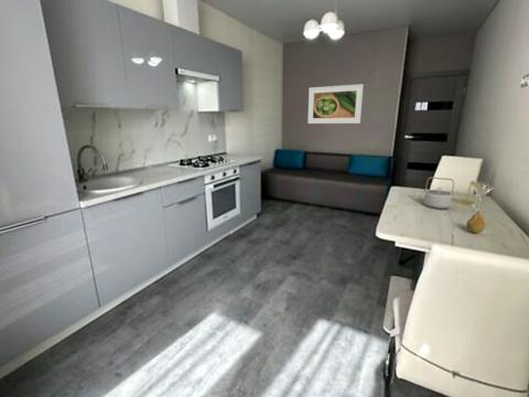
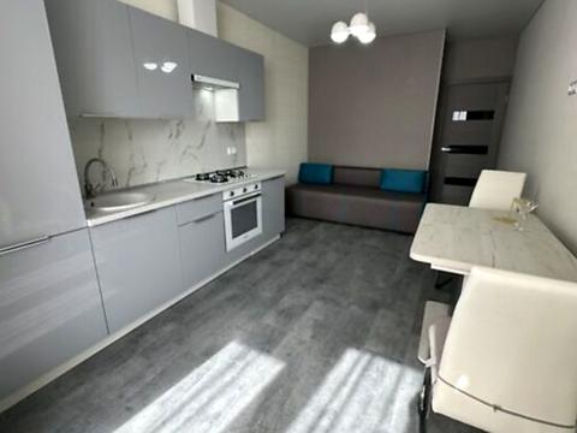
- fruit [465,211,486,234]
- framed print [307,83,365,125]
- teapot [422,176,460,211]
